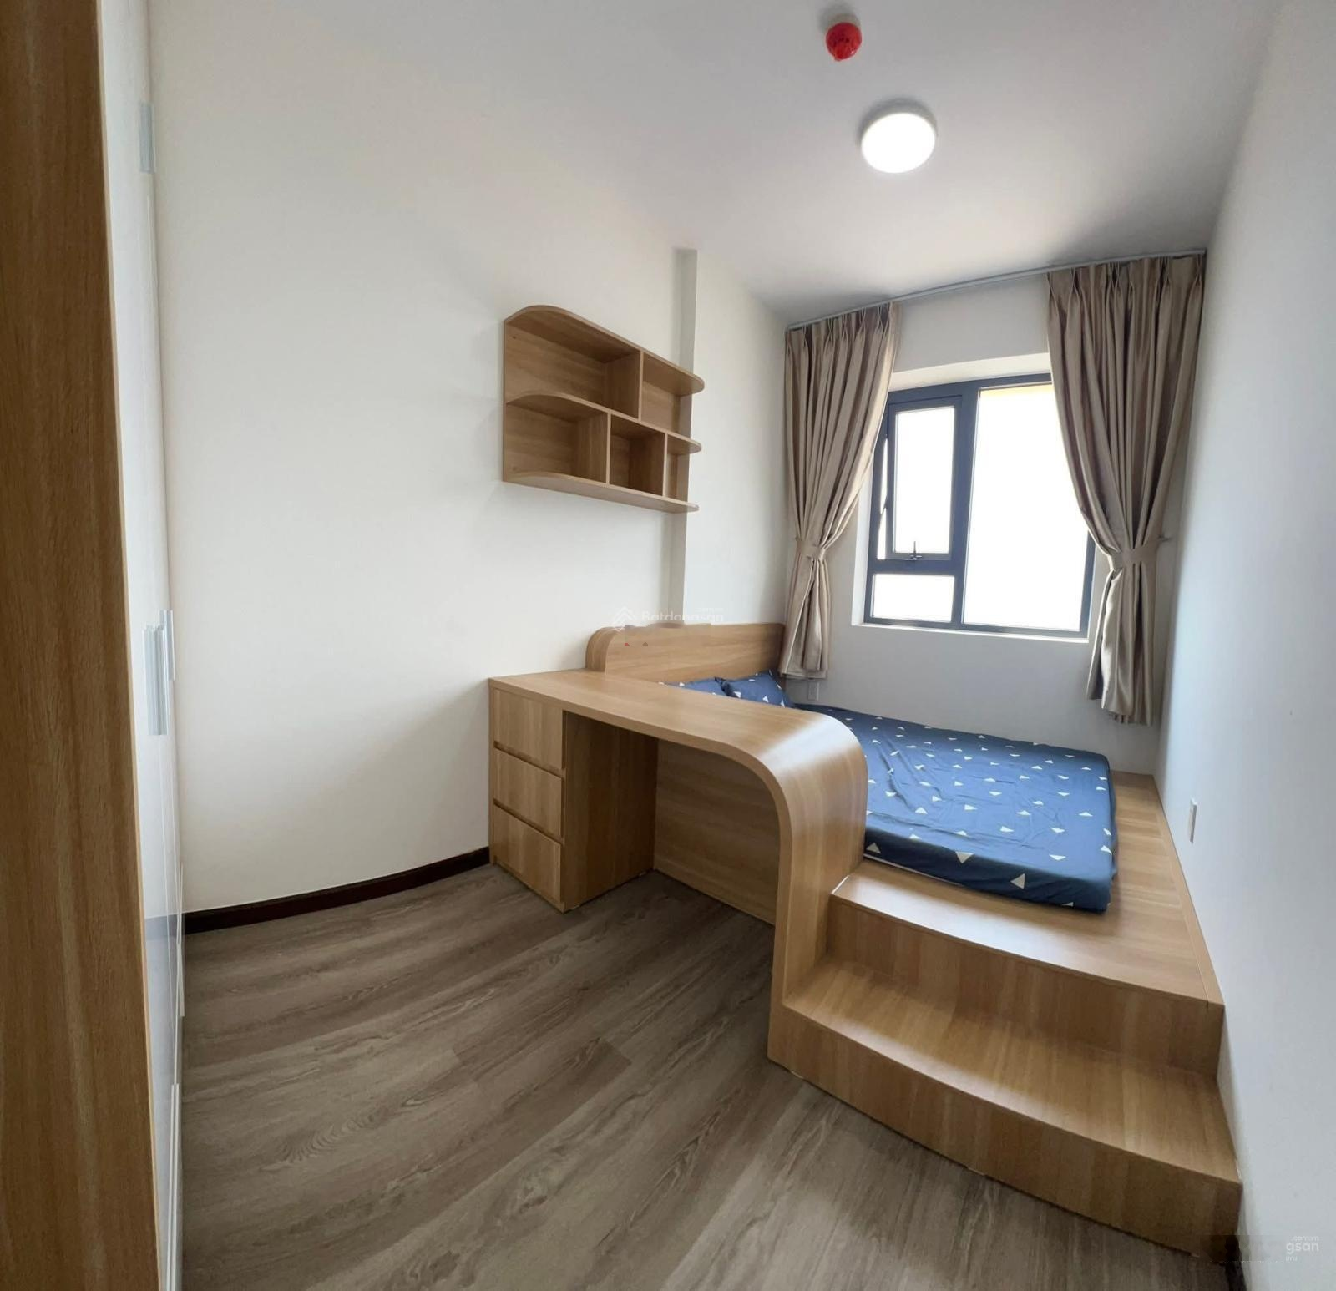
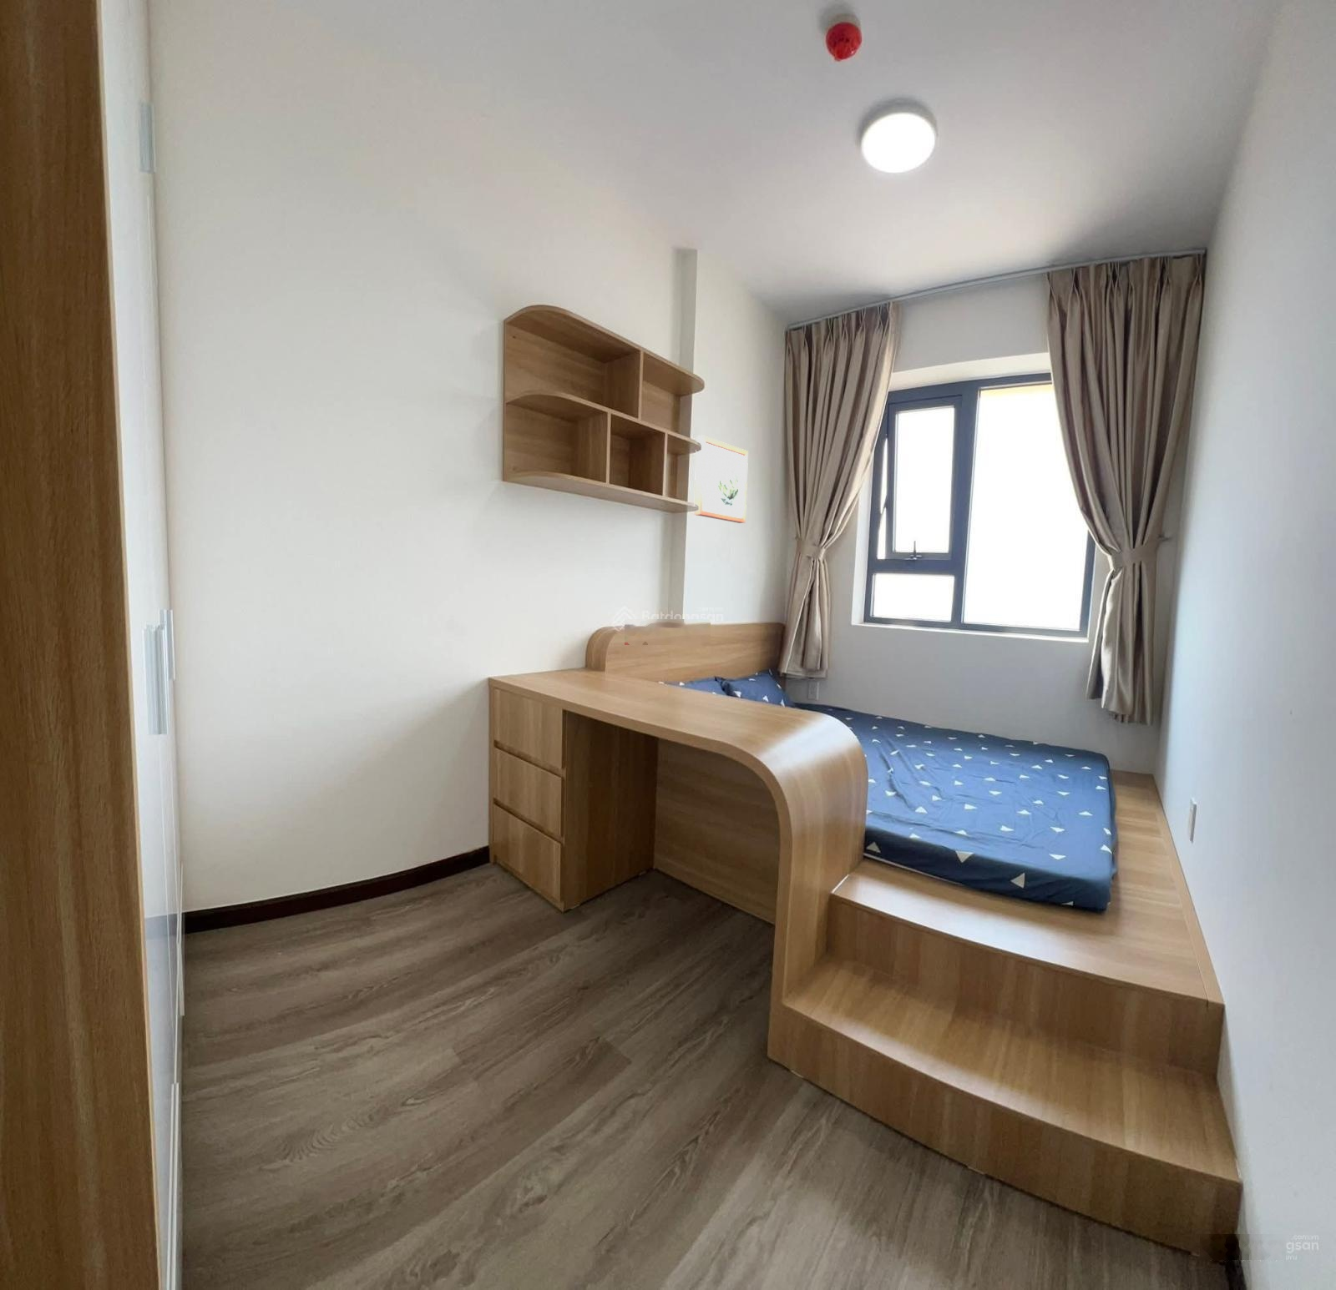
+ wall art [693,435,749,525]
